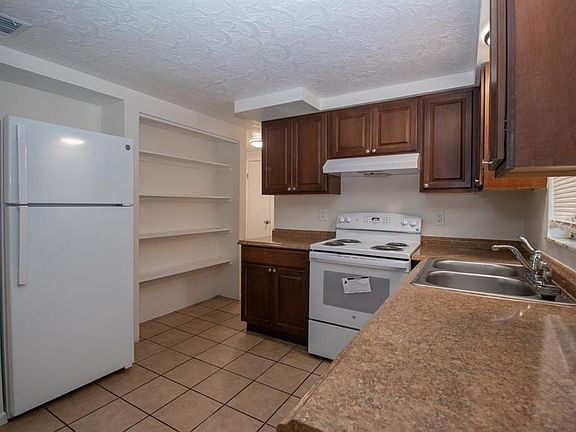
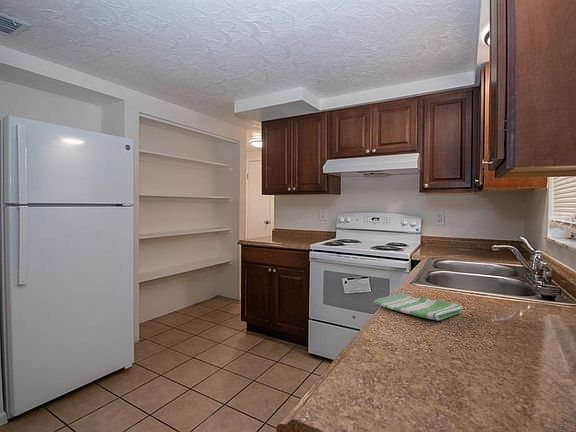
+ dish towel [372,292,464,321]
